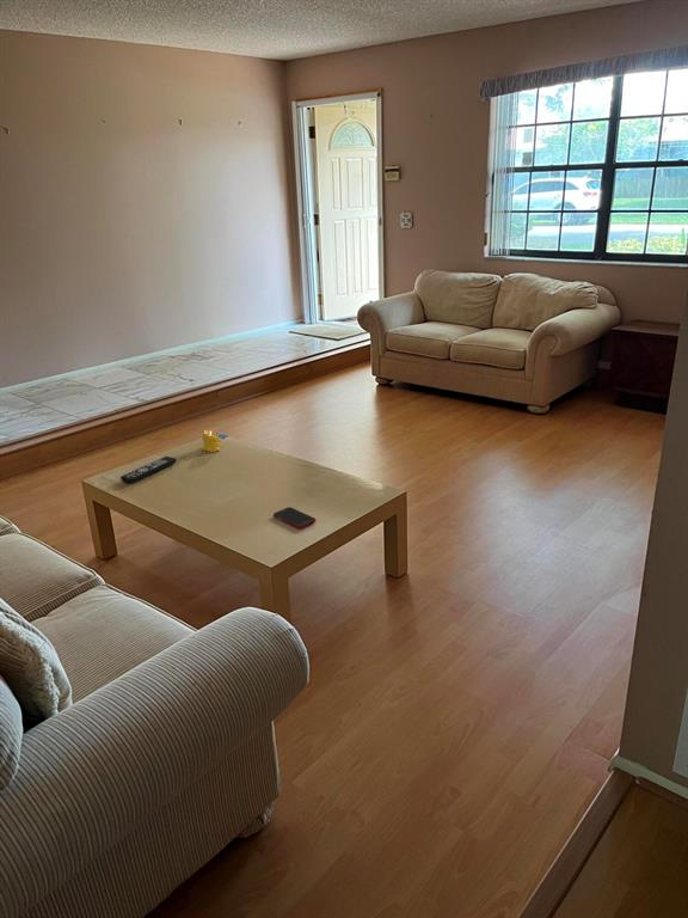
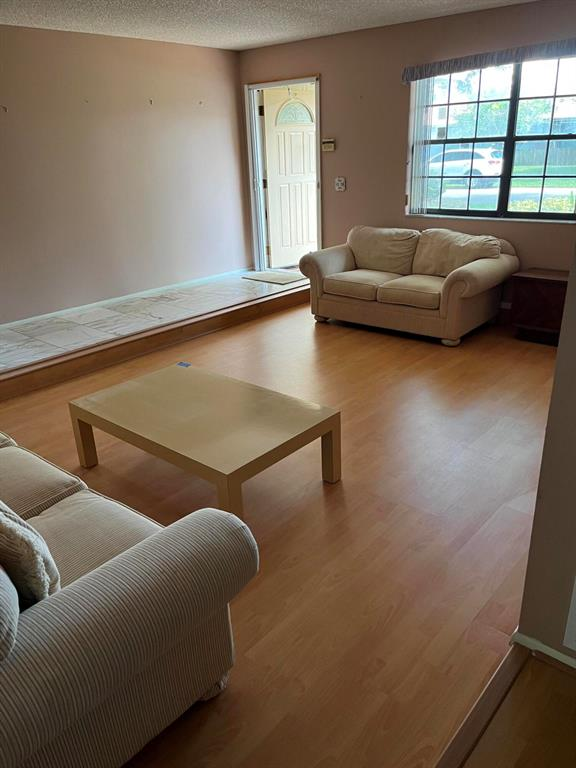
- remote control [119,455,177,484]
- cell phone [272,506,317,530]
- candle [201,429,222,453]
